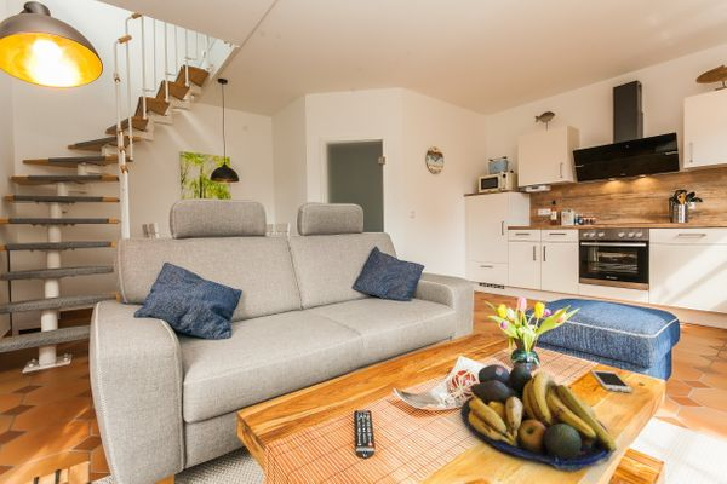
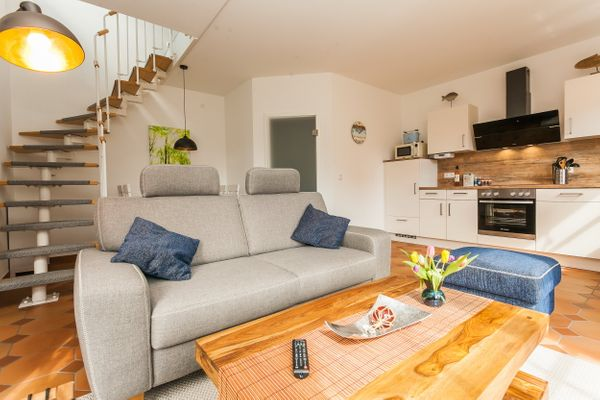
- fruit bowl [460,363,617,473]
- smartphone [590,369,632,393]
